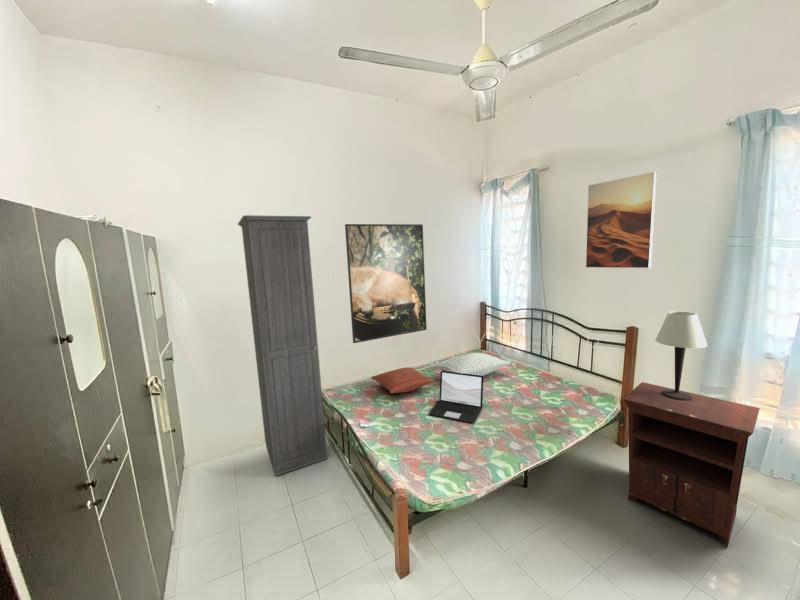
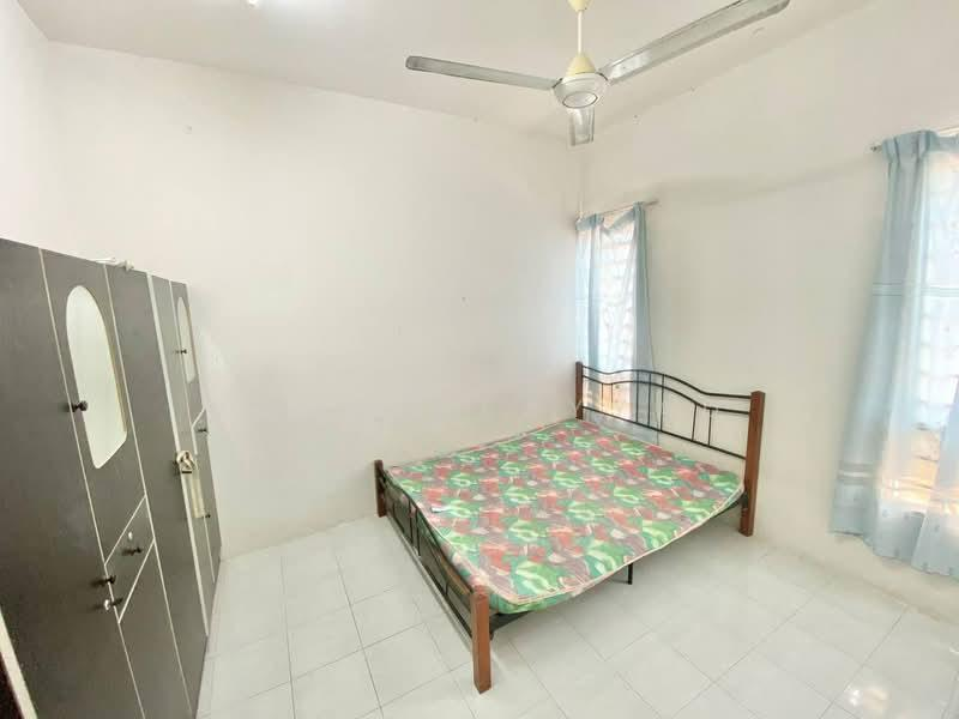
- pillow [370,366,437,395]
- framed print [344,223,428,344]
- table lamp [654,310,708,401]
- nightstand [623,381,761,548]
- cabinet [237,214,328,477]
- laptop [428,370,484,424]
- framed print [585,171,657,269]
- pillow [434,352,511,377]
